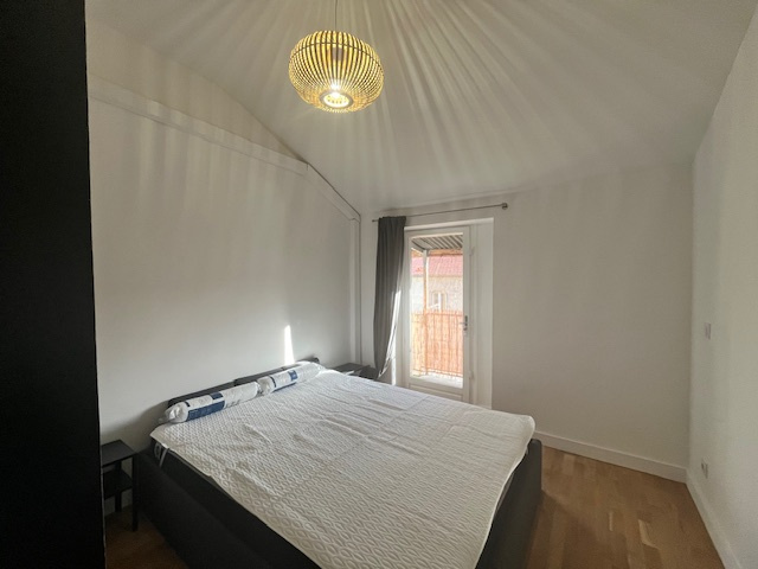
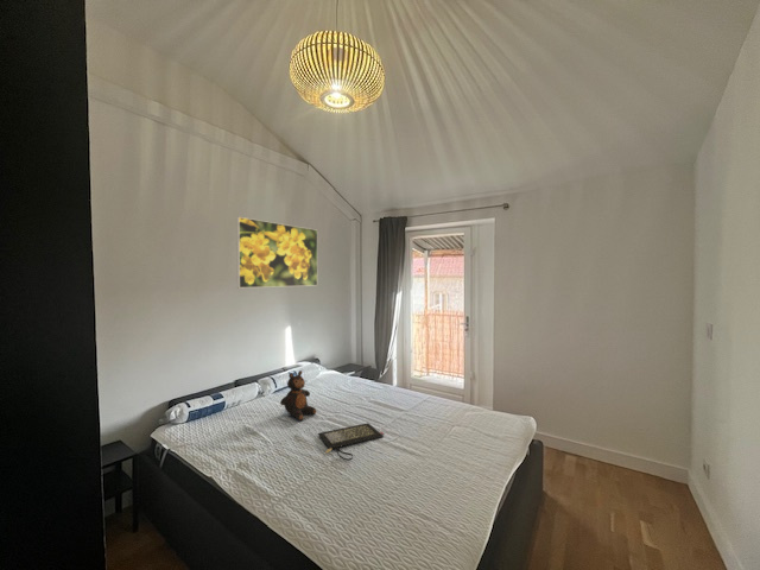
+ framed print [235,216,318,289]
+ teddy bear [279,369,317,422]
+ clutch bag [317,422,385,462]
